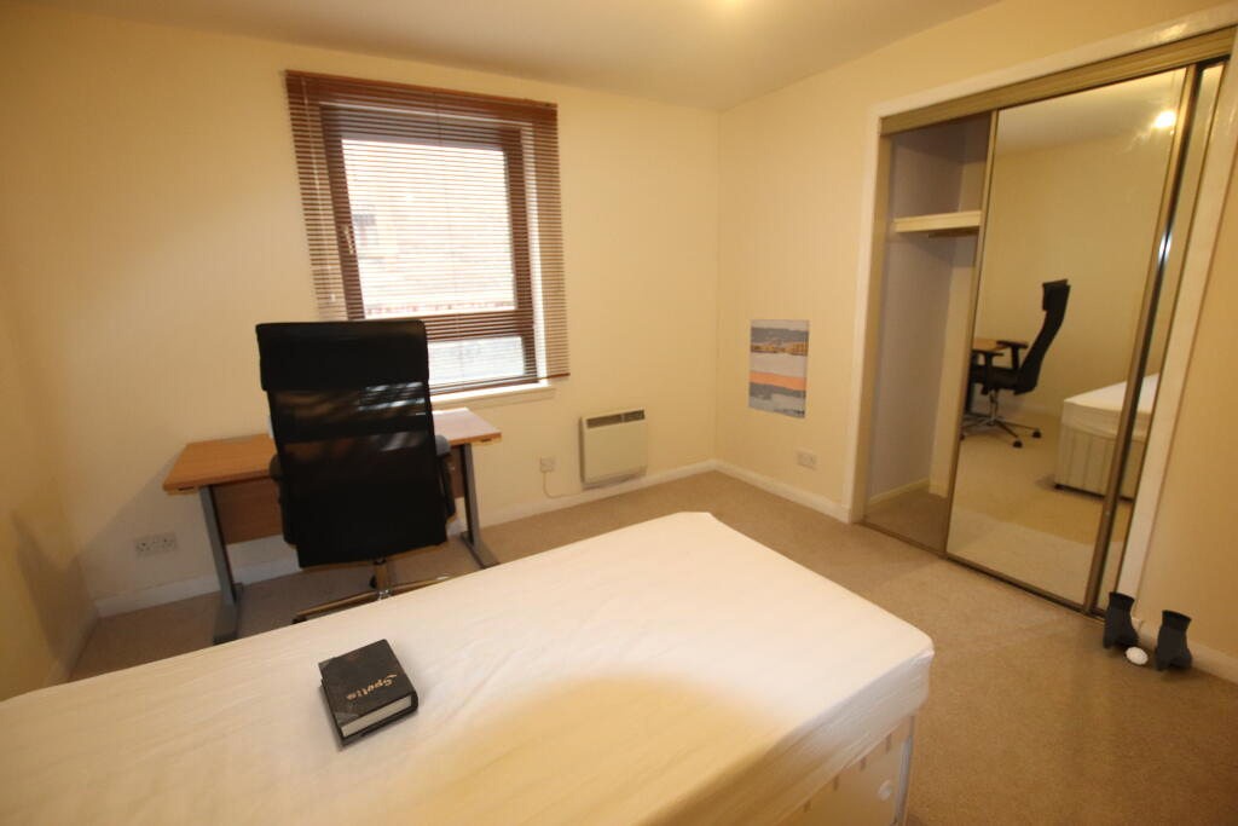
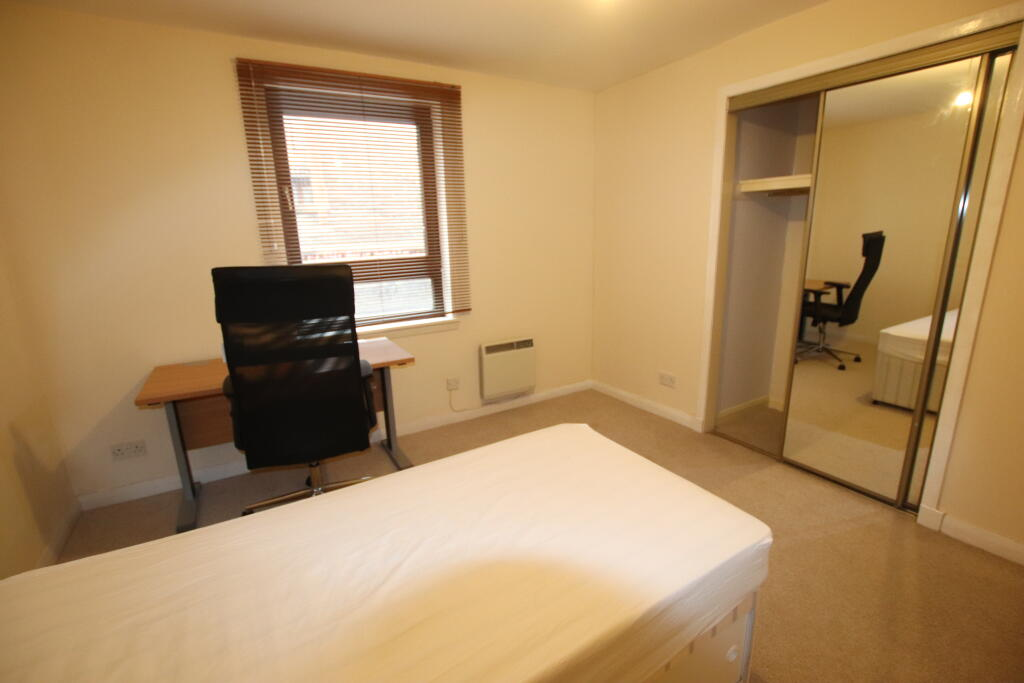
- boots [1101,590,1194,674]
- hardback book [317,637,420,747]
- wall art [747,318,811,420]
